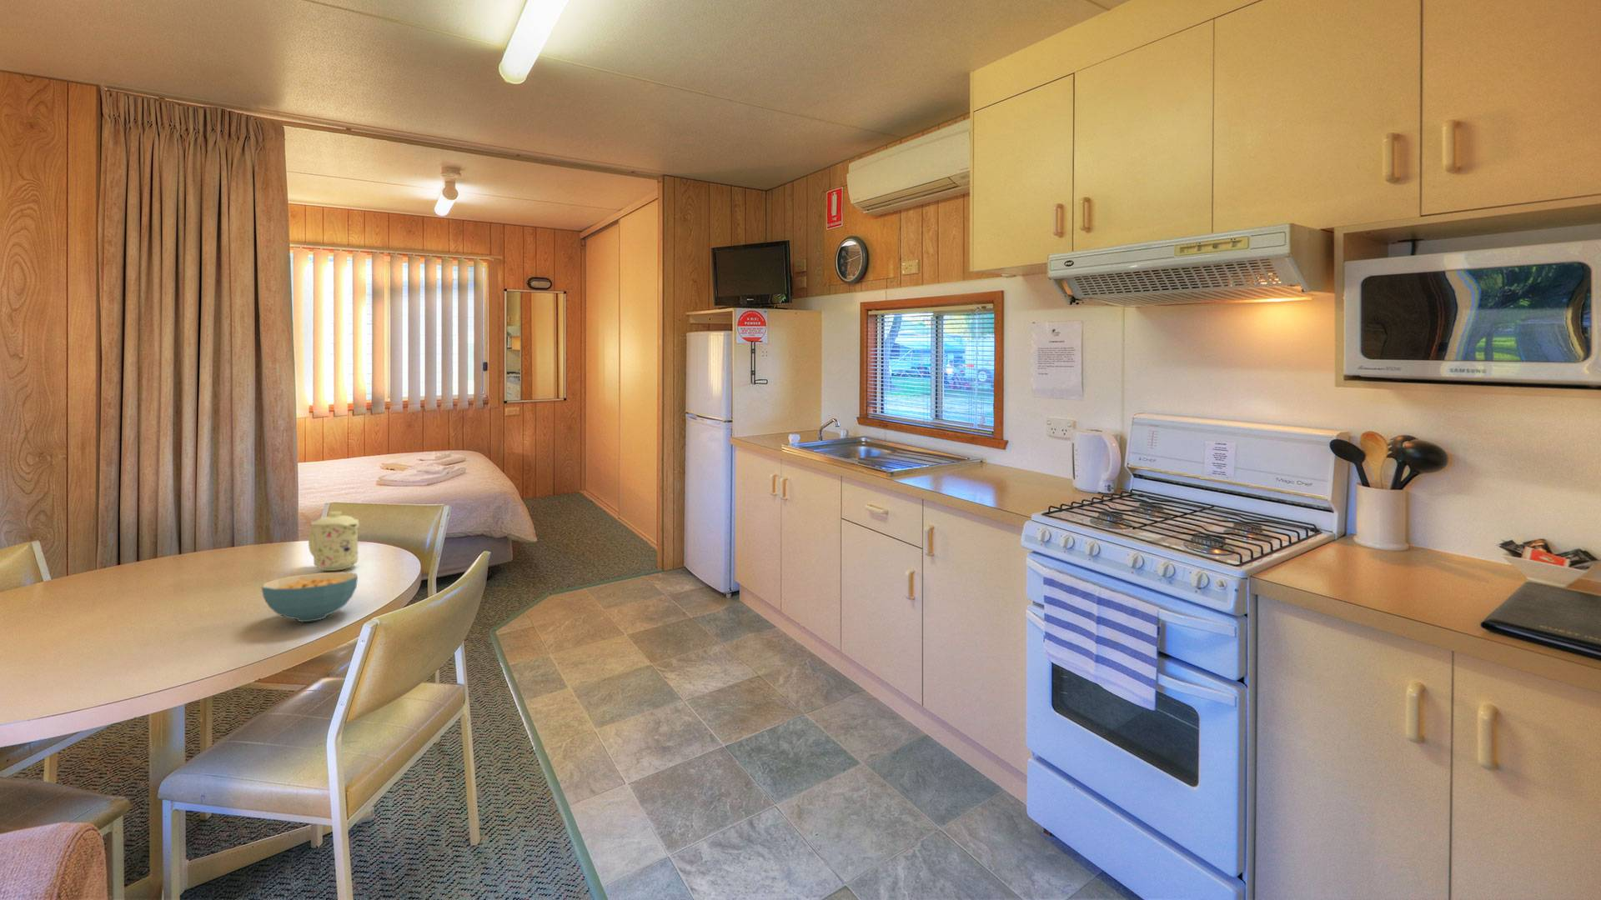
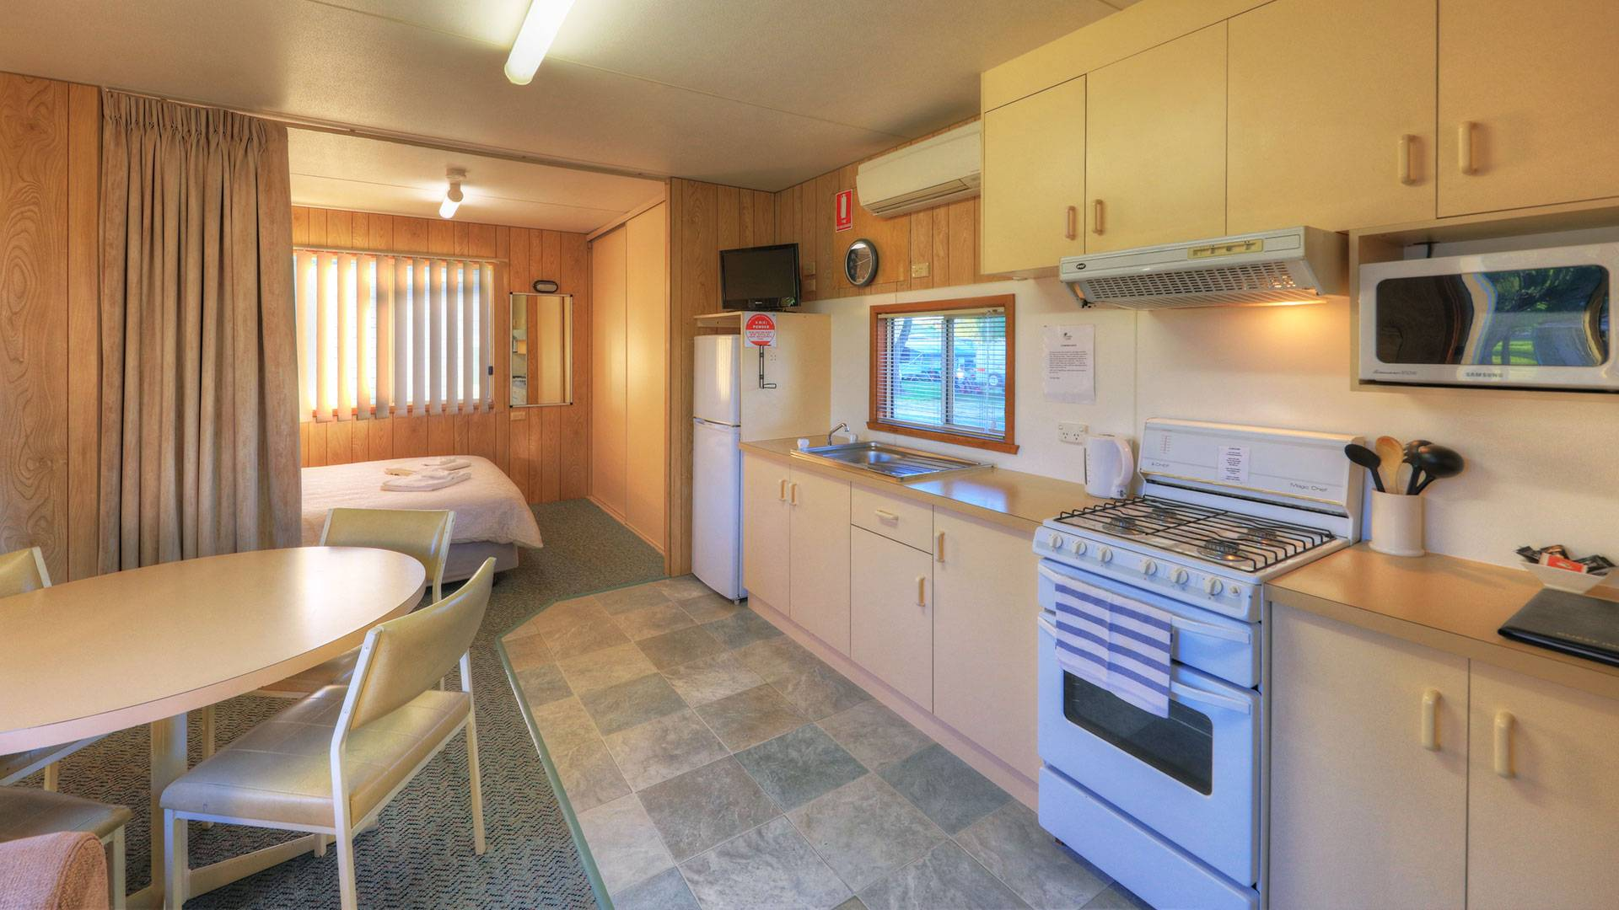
- mug [308,511,361,571]
- cereal bowl [261,570,358,622]
